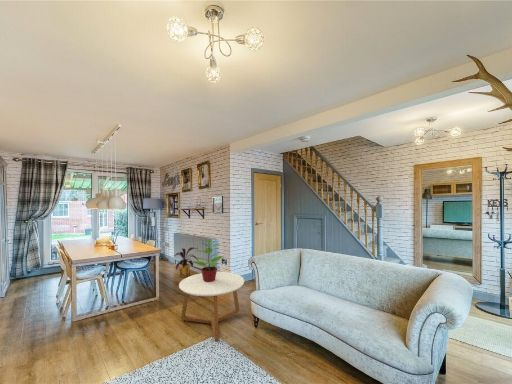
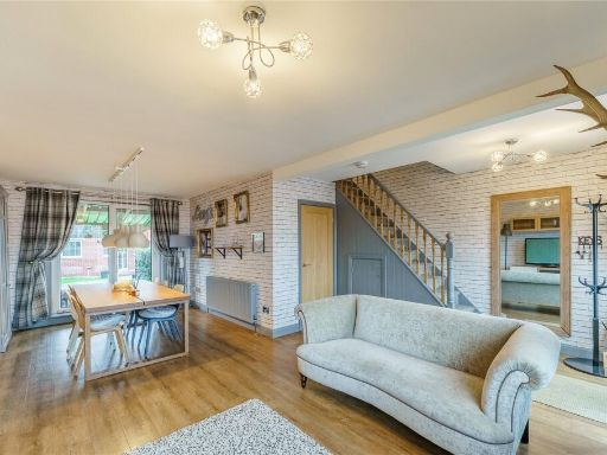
- coffee table [178,271,245,343]
- house plant [173,246,199,279]
- potted plant [192,239,224,282]
